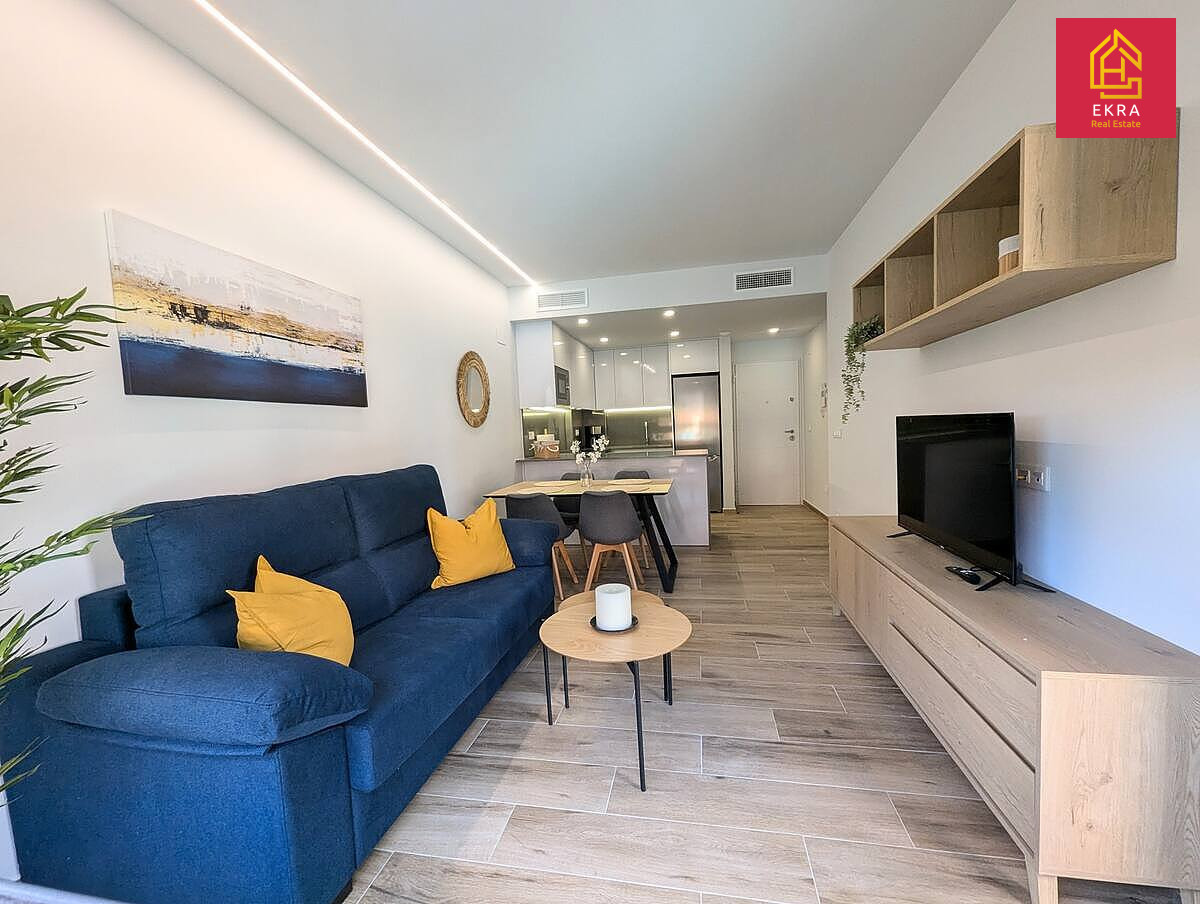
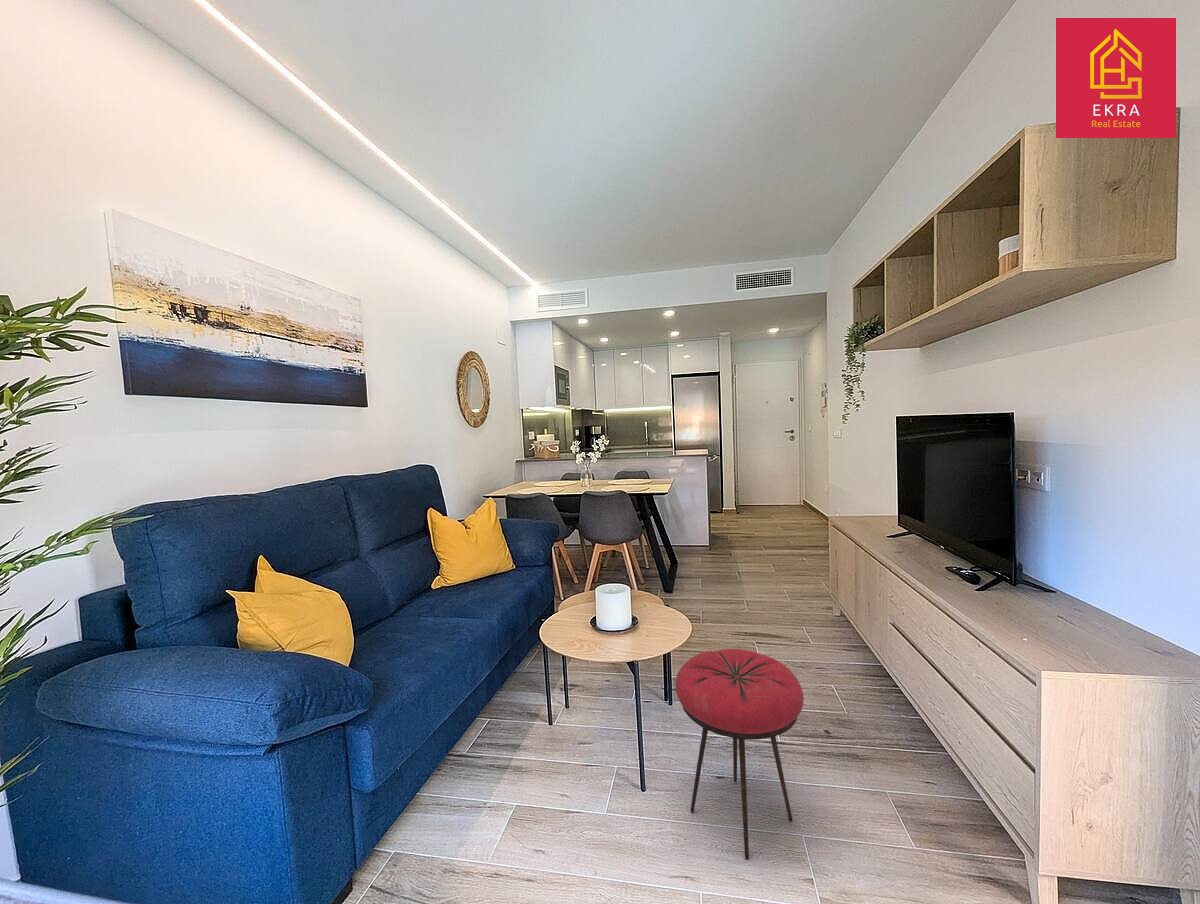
+ stool [674,648,805,860]
